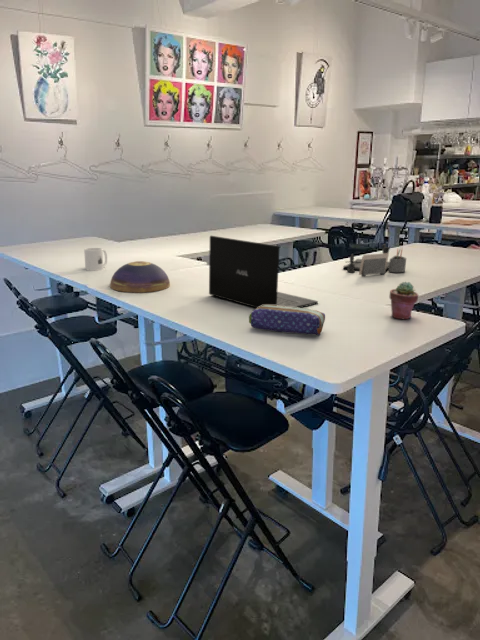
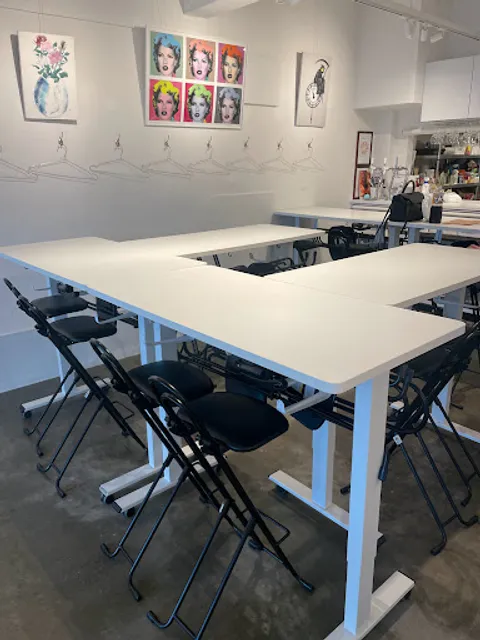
- potted succulent [389,281,419,320]
- decorative bowl [109,260,171,293]
- pencil case [248,305,326,336]
- desk organizer [342,244,407,277]
- mug [83,247,108,272]
- laptop [208,235,319,309]
